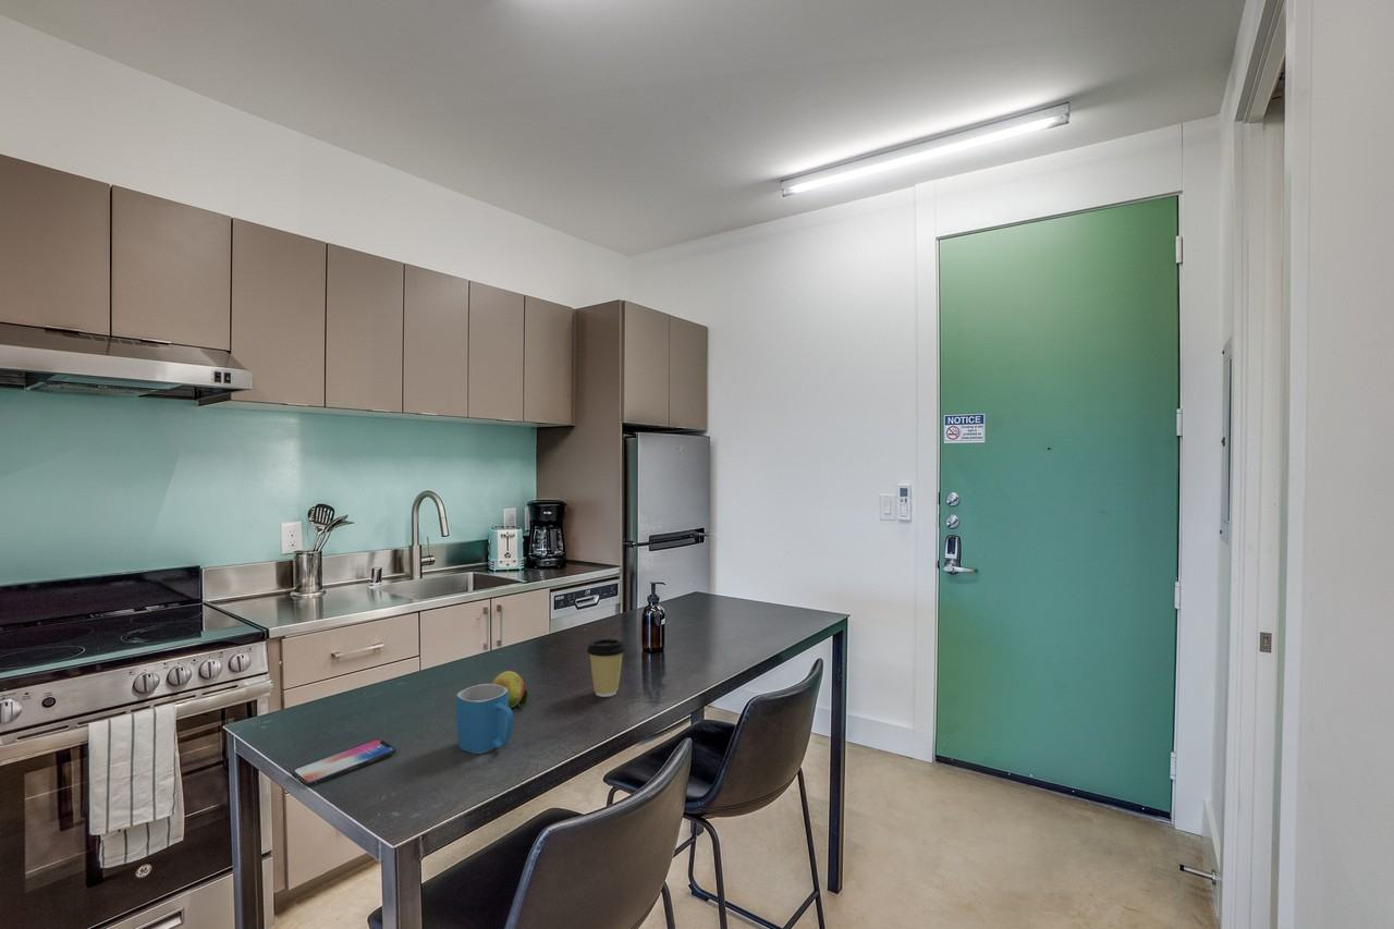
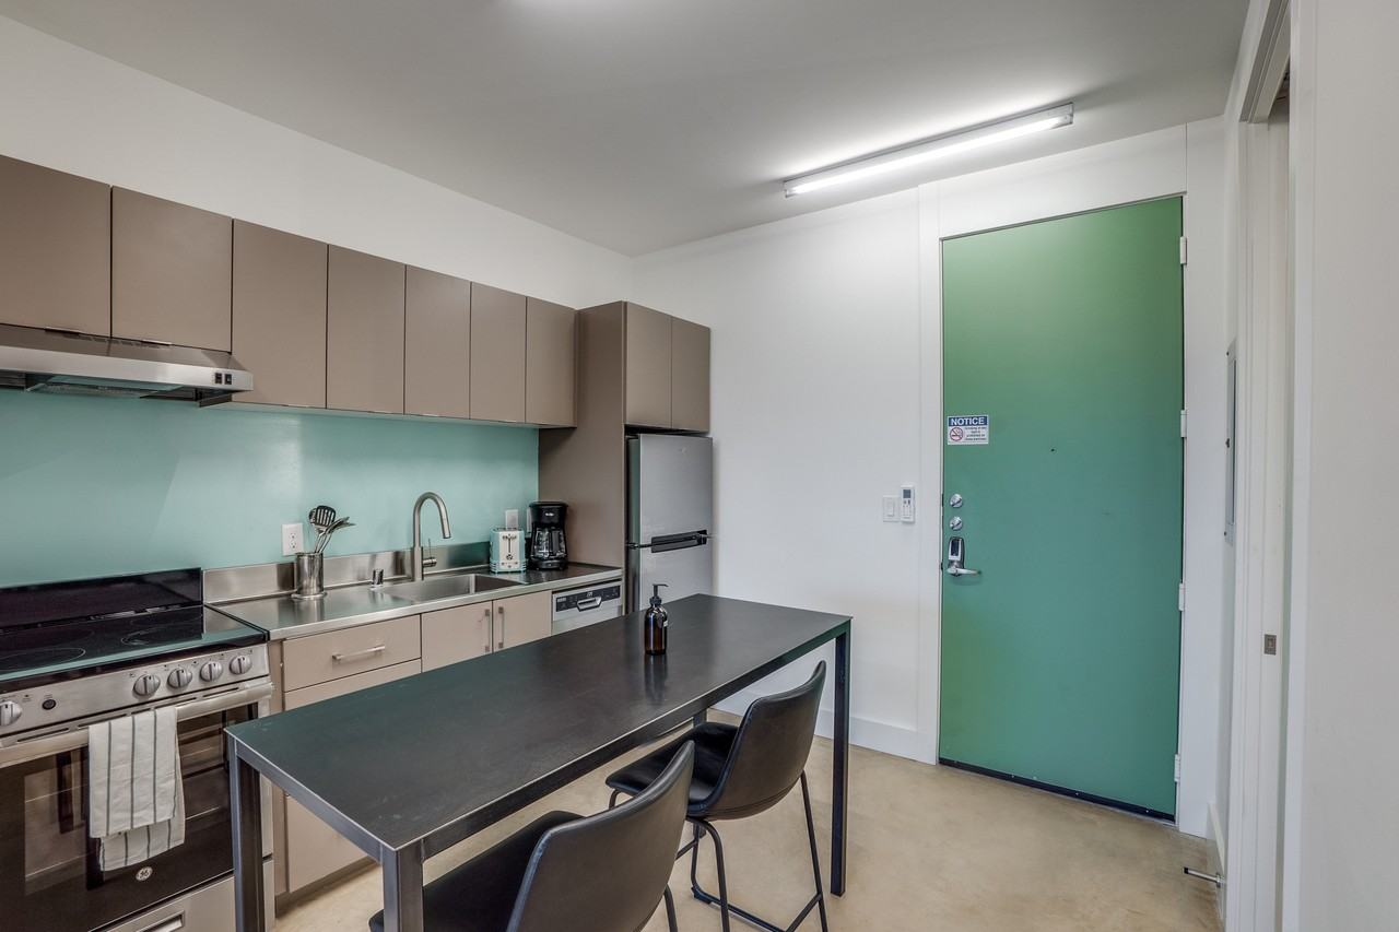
- mug [455,683,514,755]
- fruit [491,670,529,709]
- smartphone [291,738,398,787]
- coffee cup [586,638,627,698]
